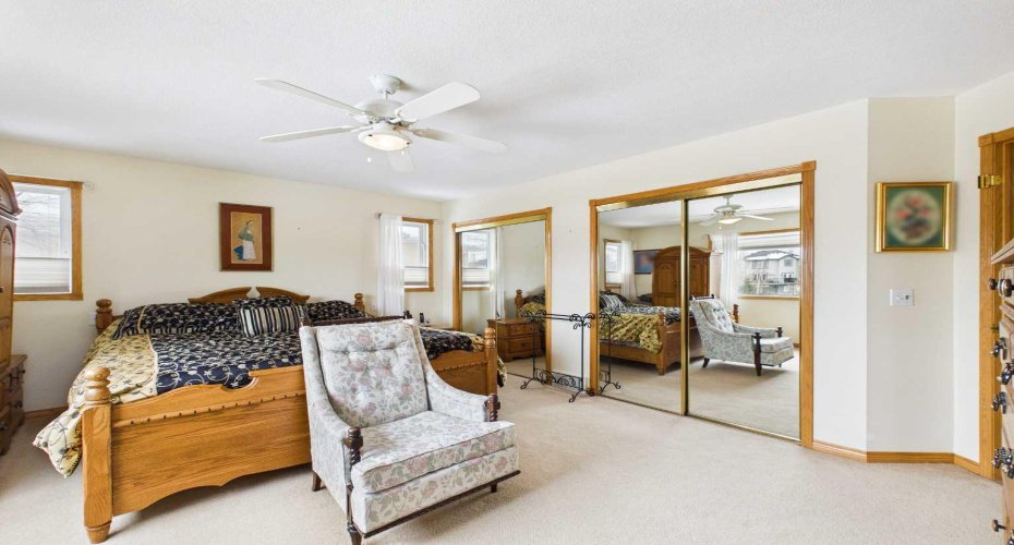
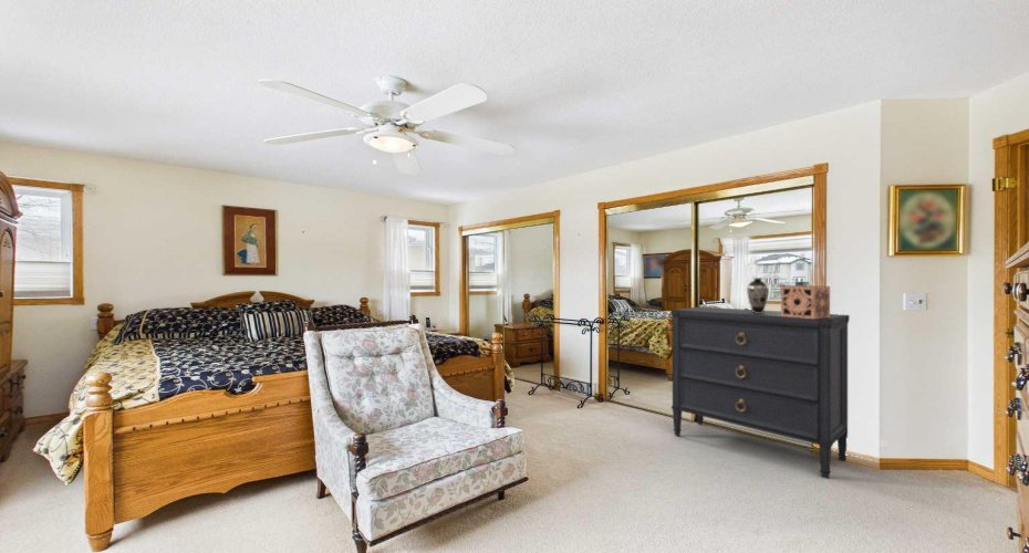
+ decorative vase [746,276,770,313]
+ decorative box [780,284,831,319]
+ dresser [669,306,851,480]
